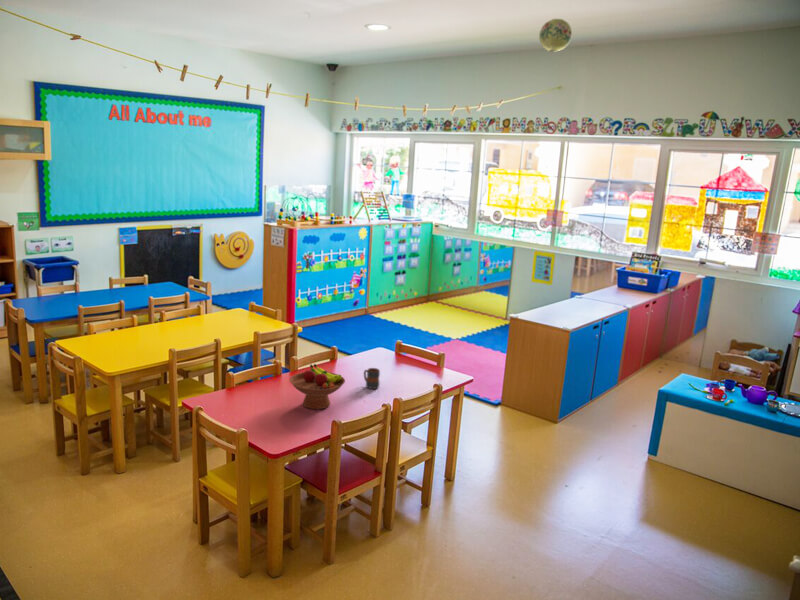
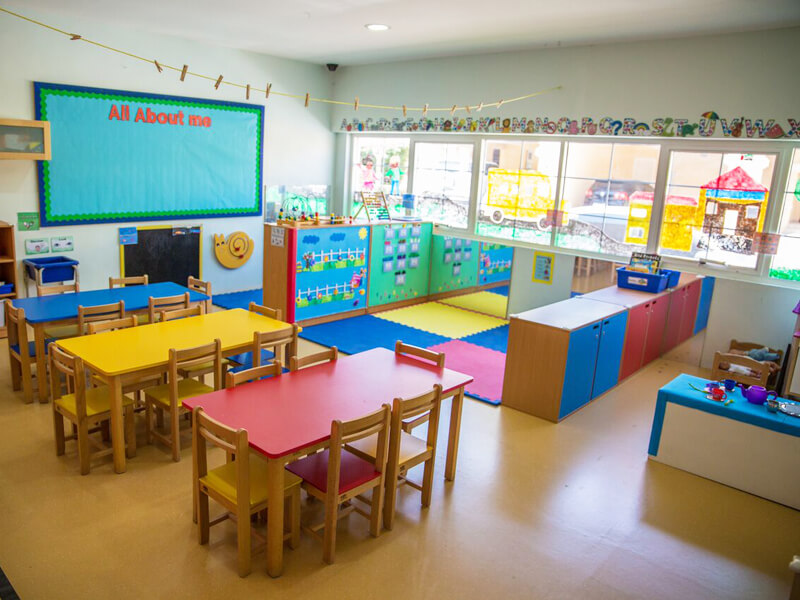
- fruit bowl [289,363,346,410]
- paper lantern [538,18,573,53]
- mug [363,367,381,390]
